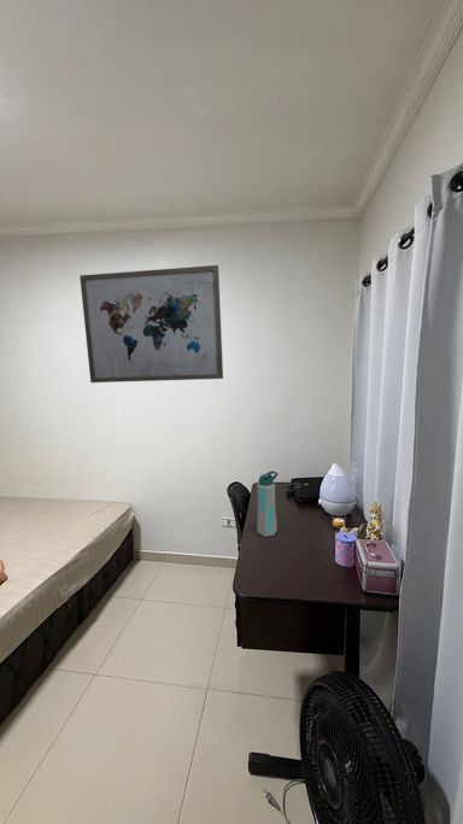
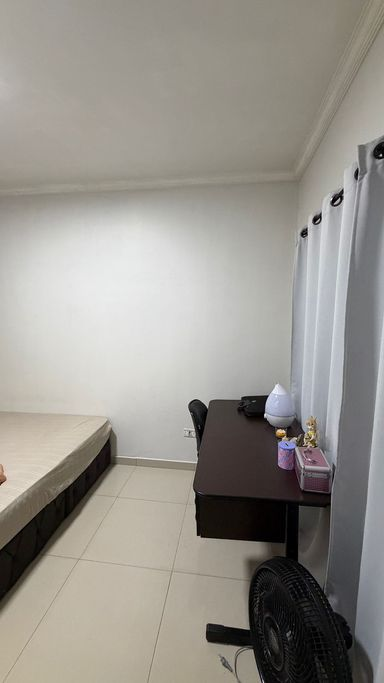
- water bottle [256,469,280,538]
- wall art [78,264,224,384]
